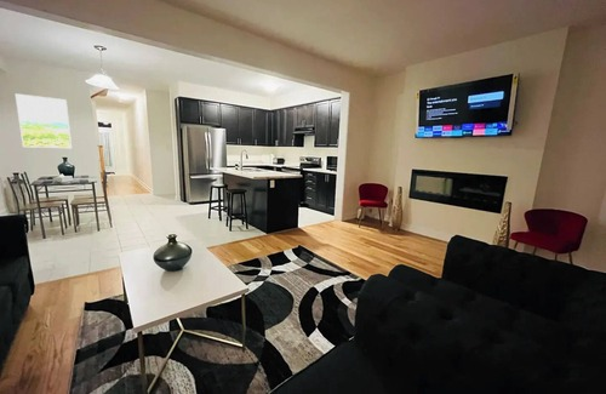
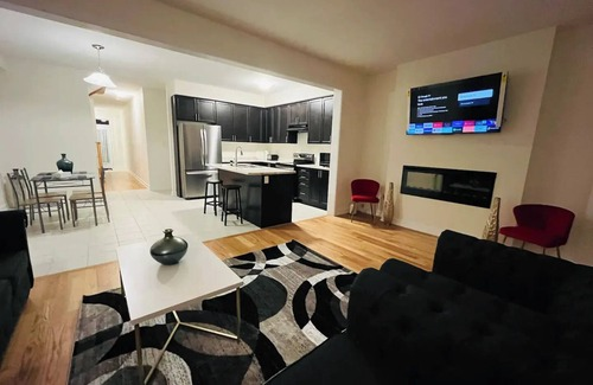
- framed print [15,92,73,149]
